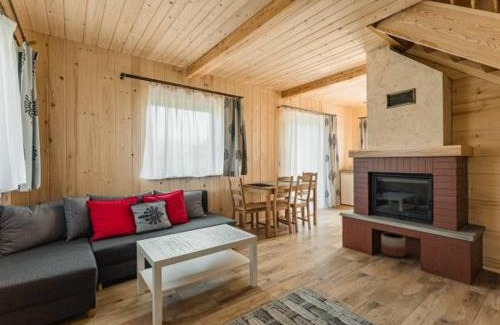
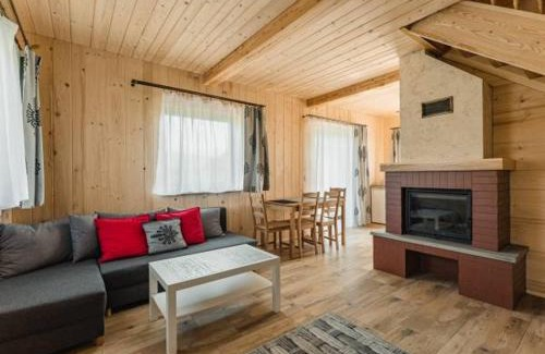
- planter [380,232,407,258]
